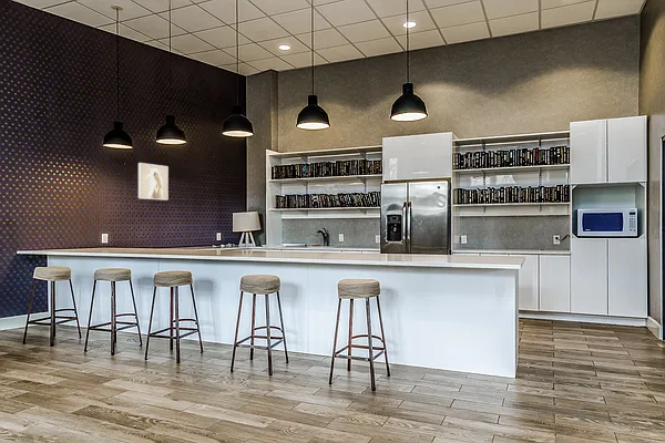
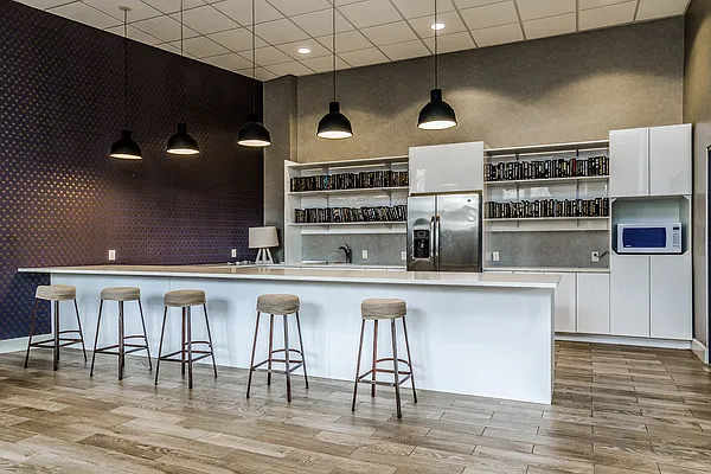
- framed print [137,162,170,200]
